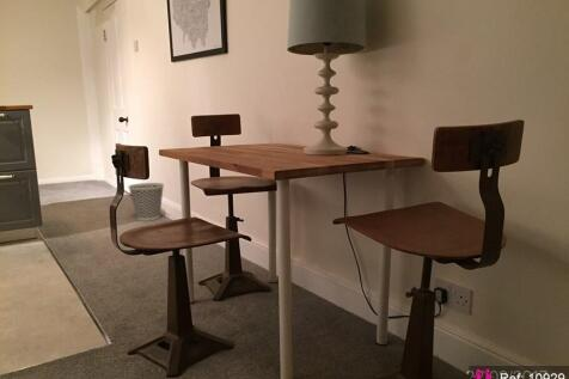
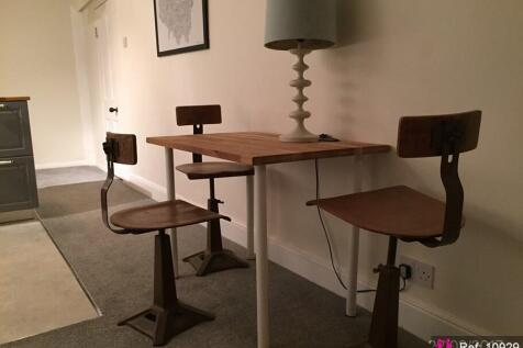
- wastebasket [127,182,165,222]
